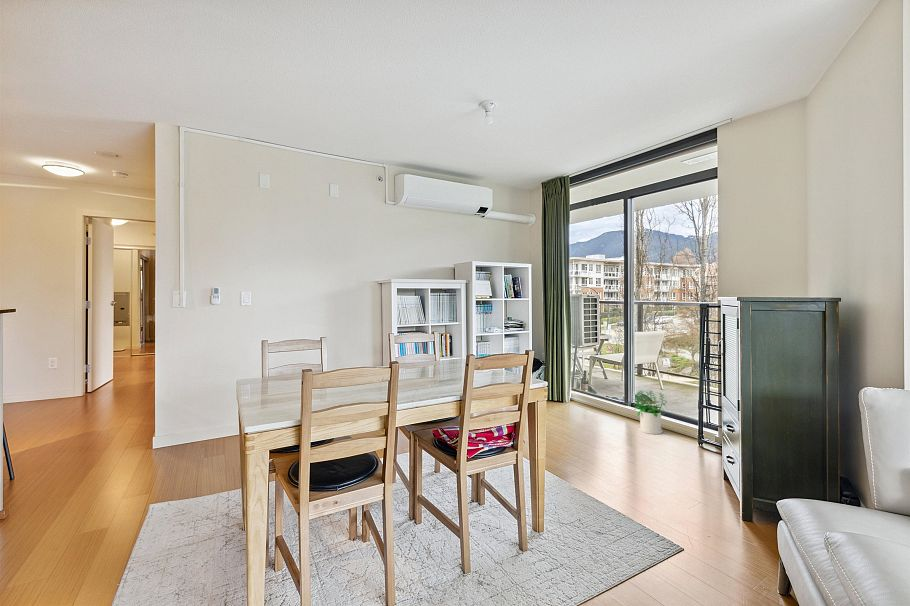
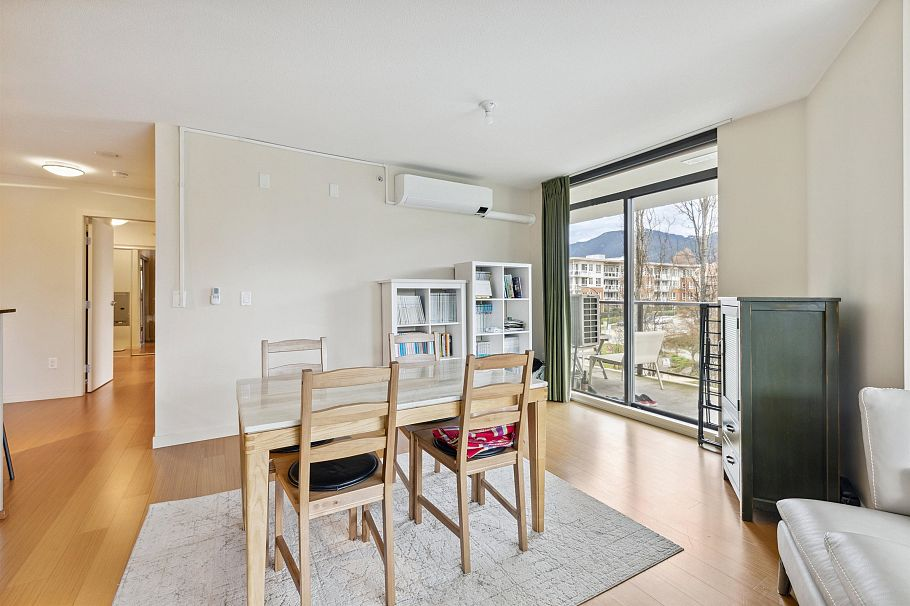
- potted plant [632,390,668,435]
